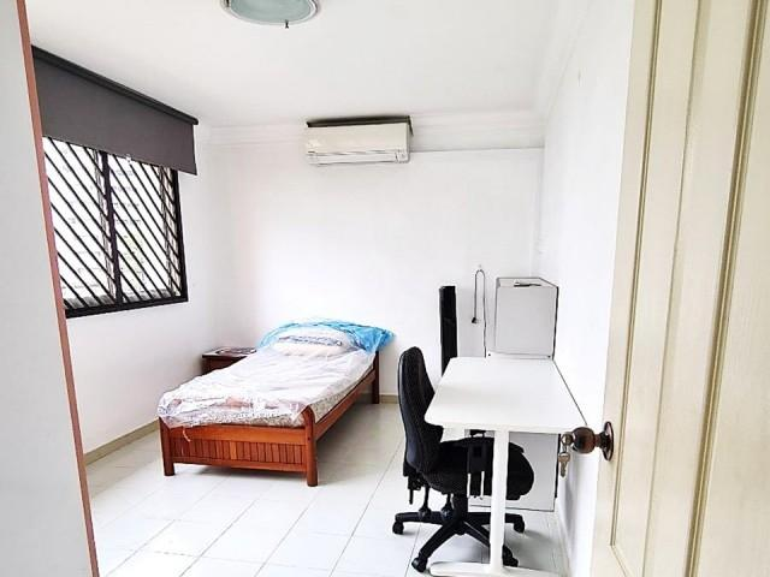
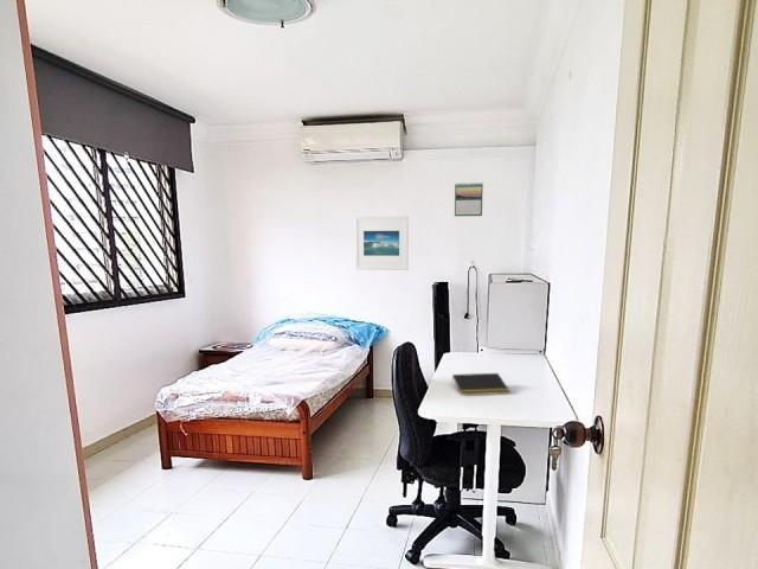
+ calendar [454,181,484,217]
+ notepad [450,372,512,396]
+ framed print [354,215,410,271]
